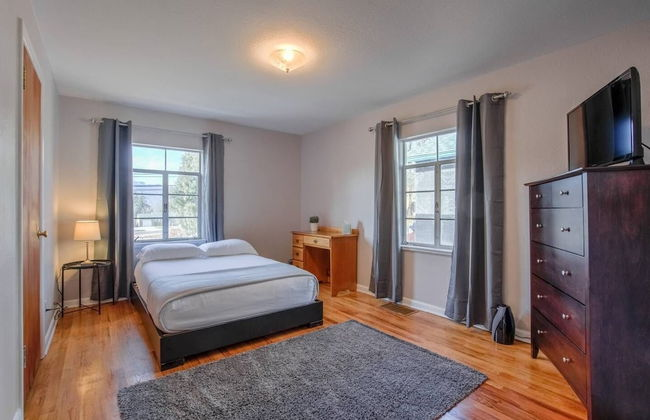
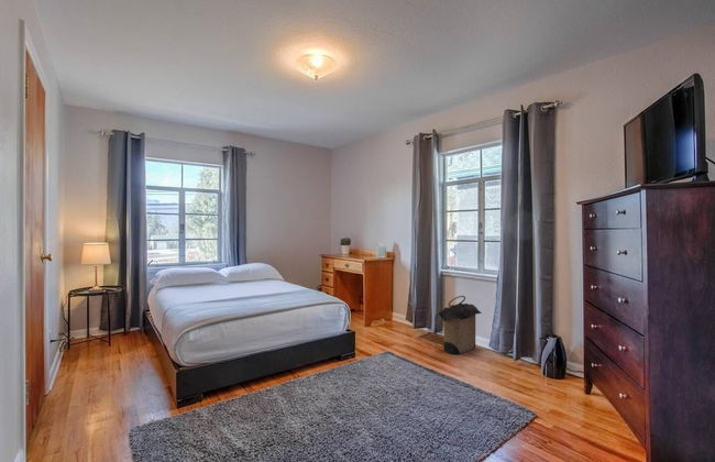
+ laundry hamper [438,295,483,355]
